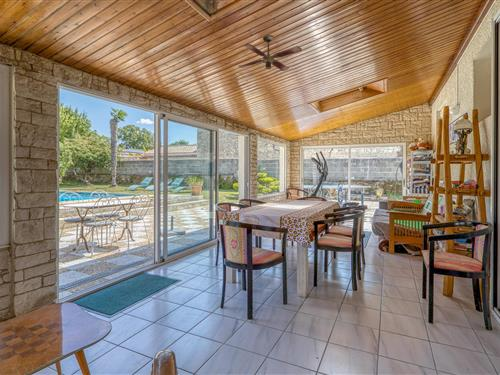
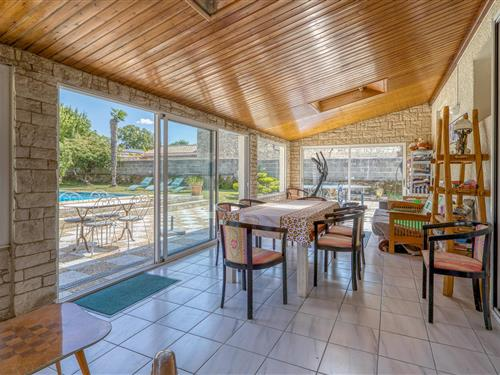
- ceiling fan [238,34,303,72]
